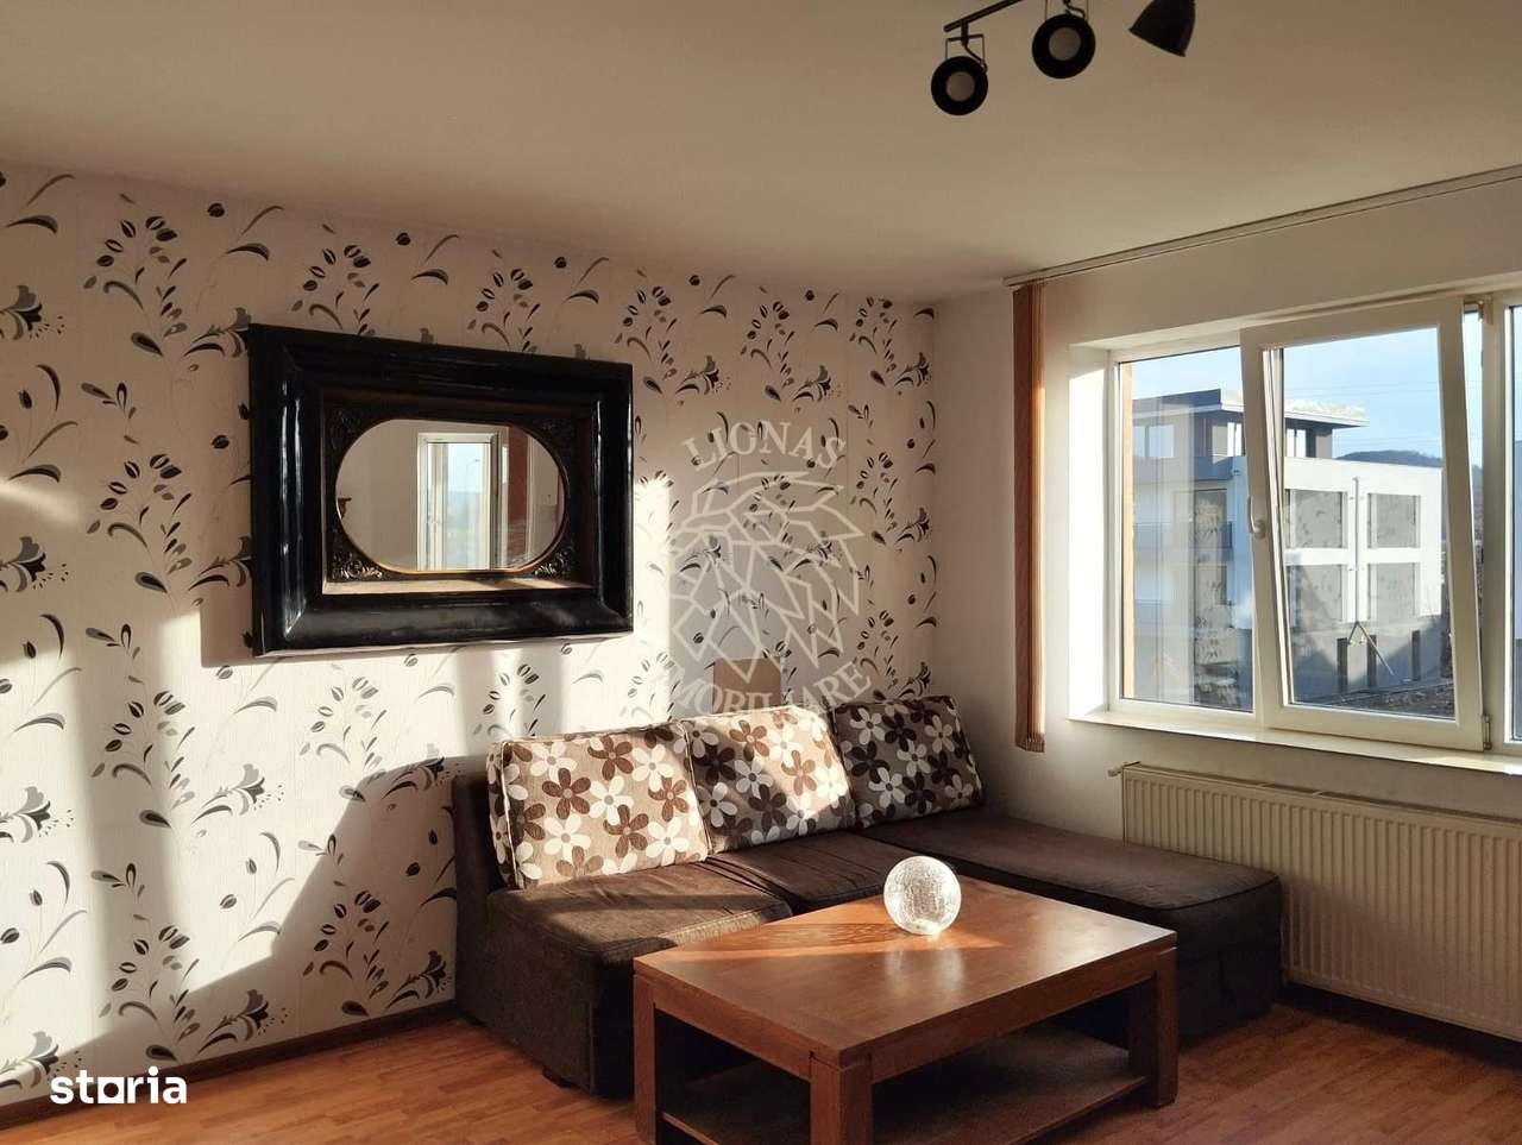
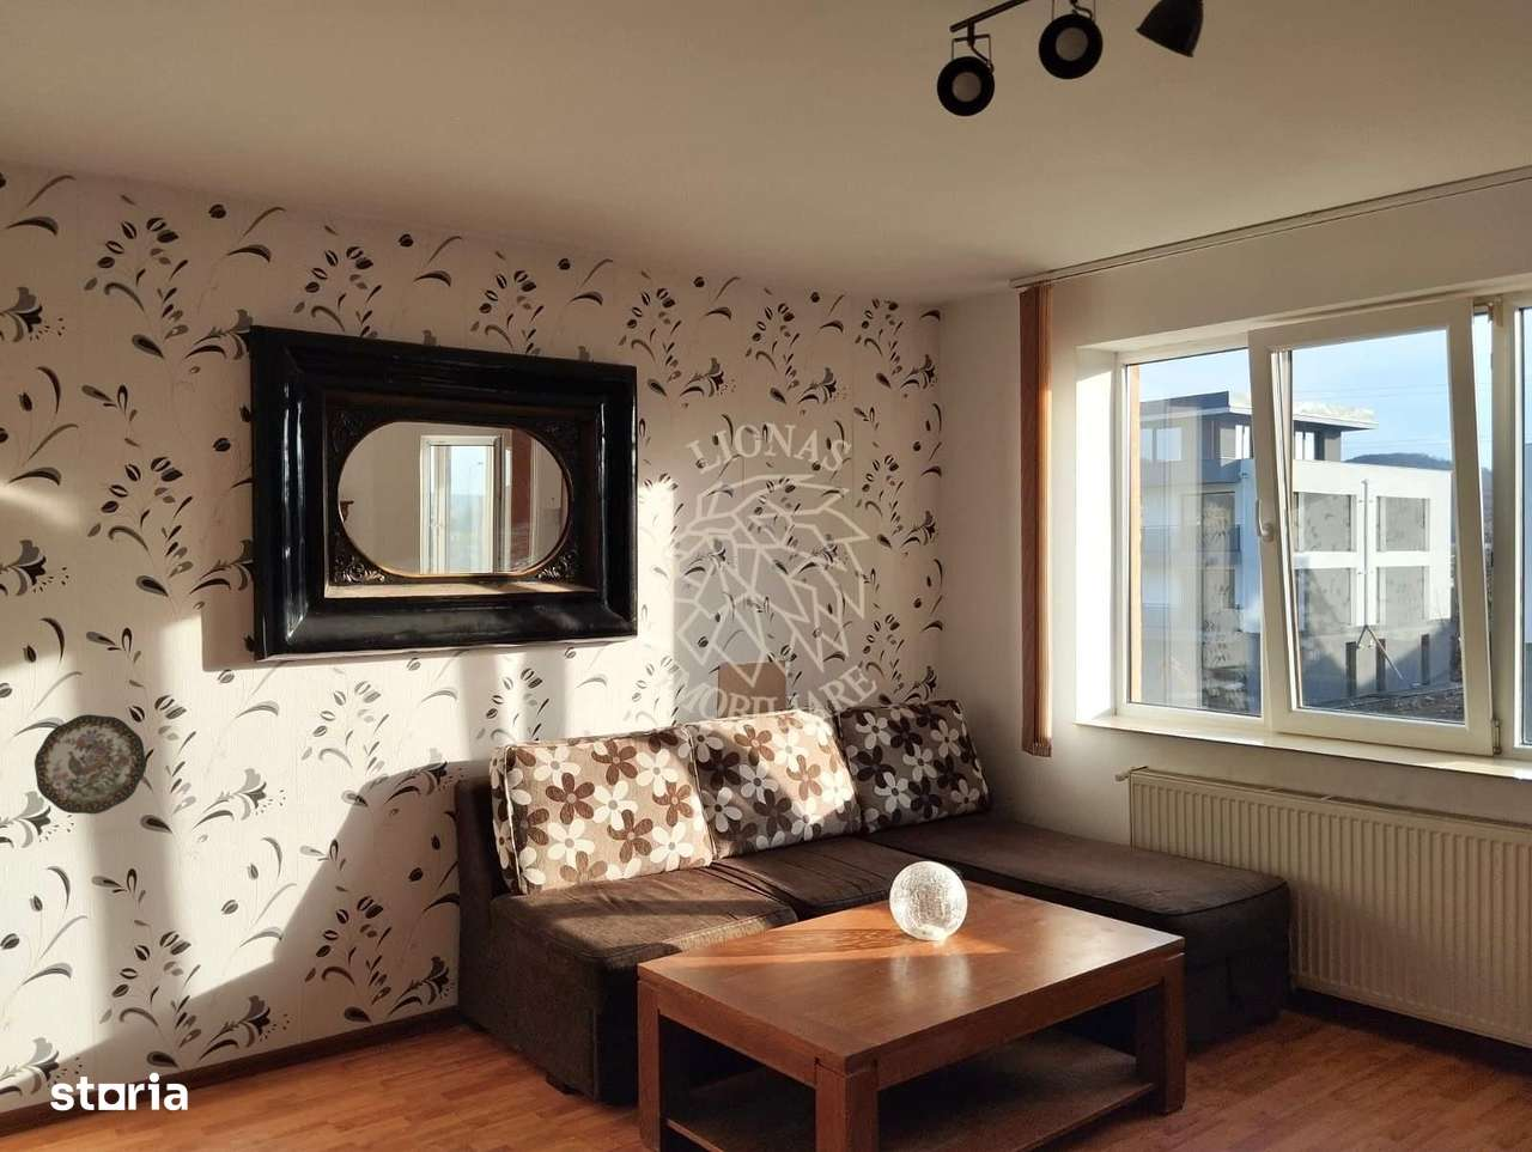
+ decorative plate [34,713,148,816]
